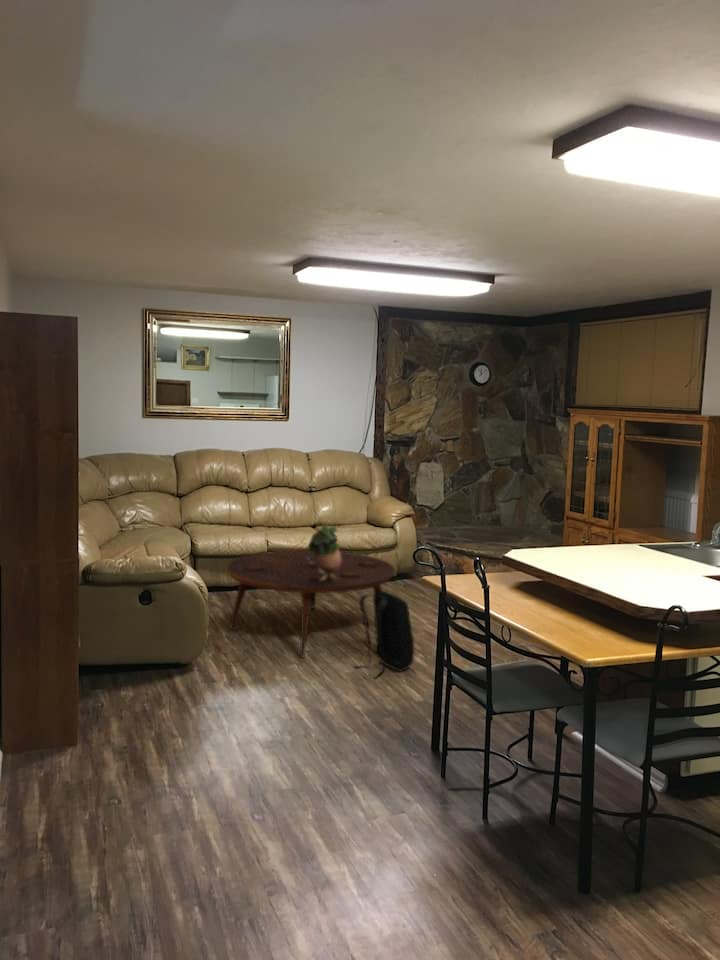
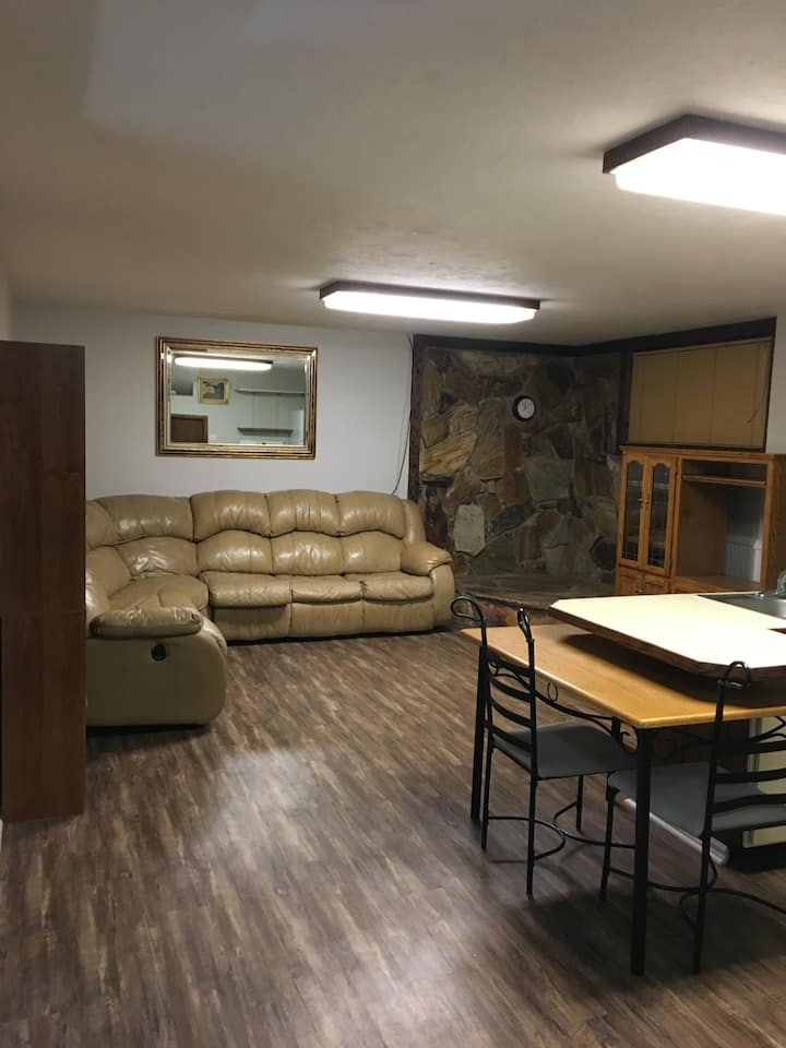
- backpack [354,590,416,679]
- coffee table [225,549,396,659]
- potted plant [307,520,341,581]
